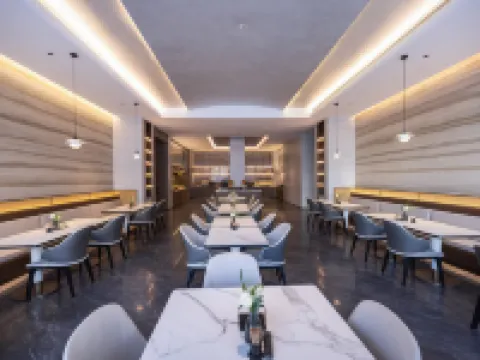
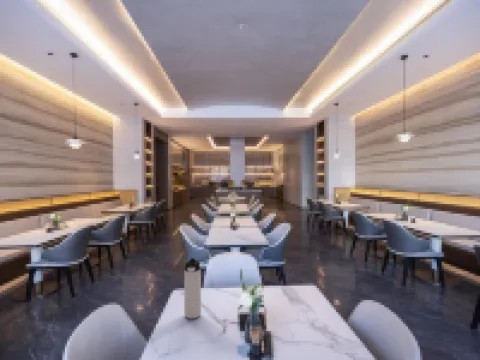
+ thermos bottle [183,257,202,320]
